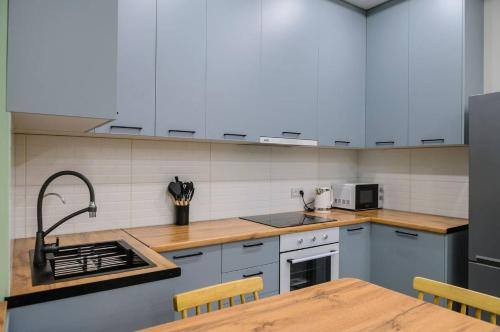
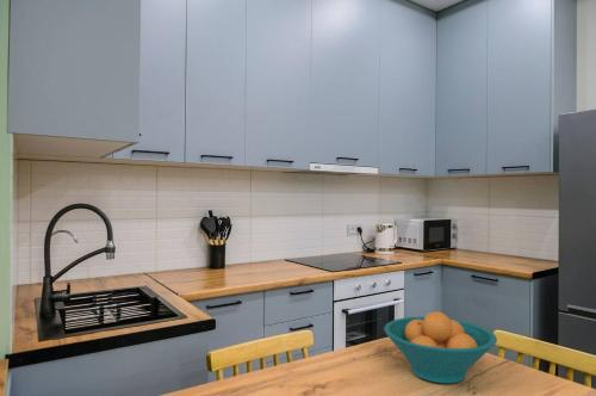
+ fruit bowl [383,310,498,384]
